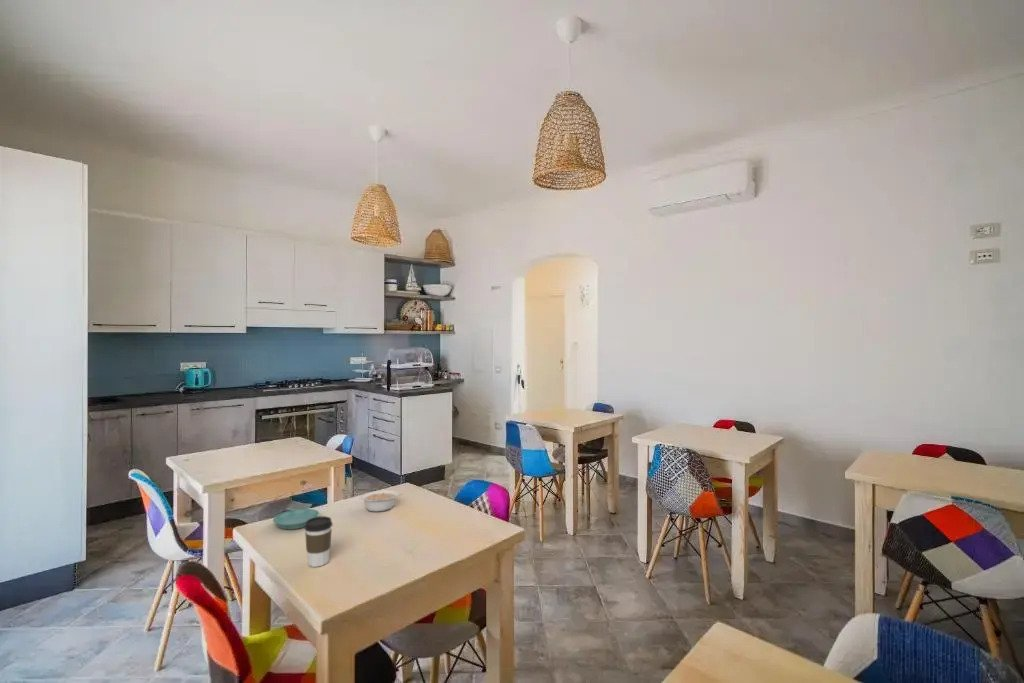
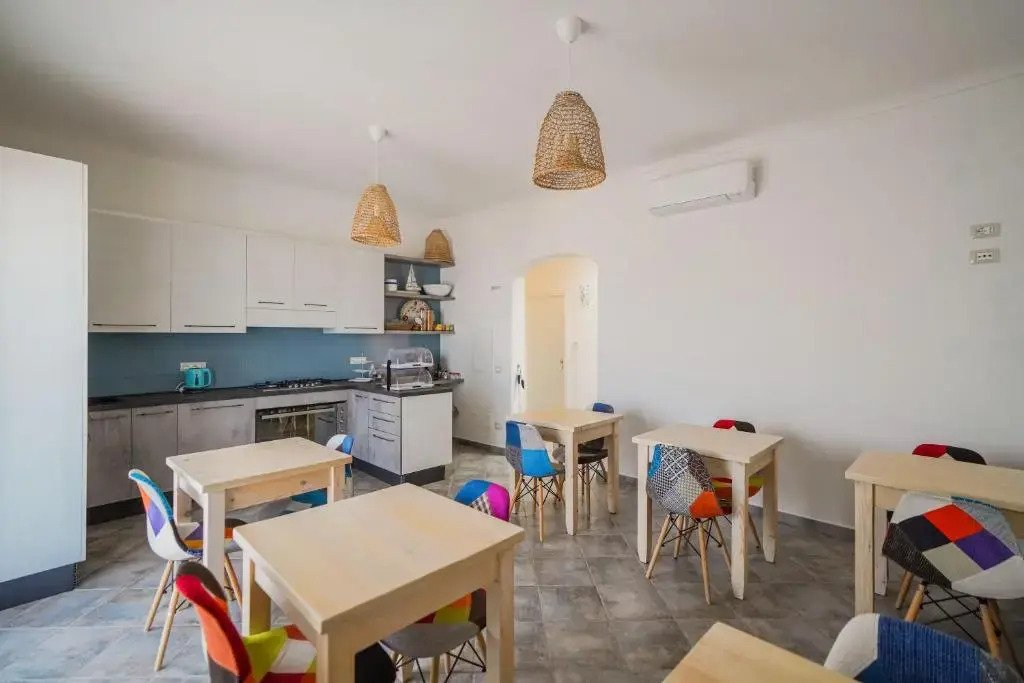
- saucer [272,508,320,530]
- coffee cup [303,515,333,568]
- legume [360,489,403,513]
